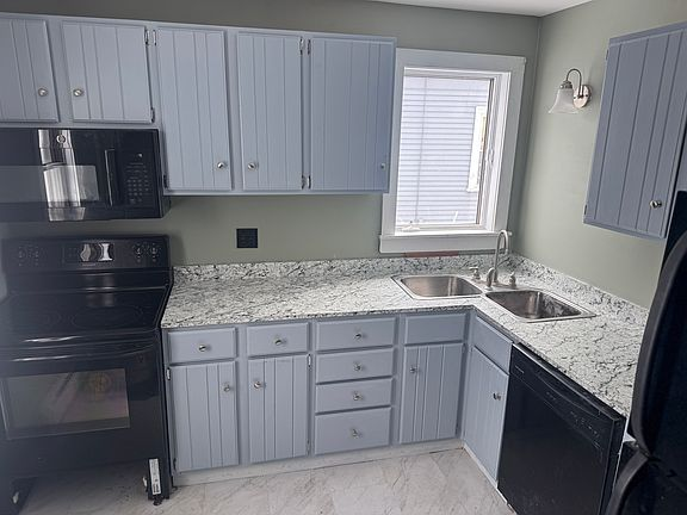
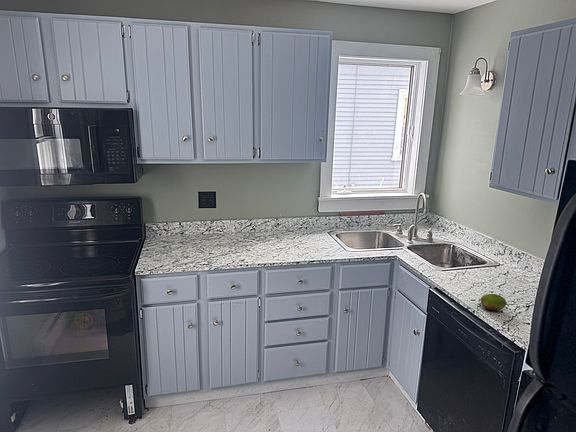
+ fruit [480,293,507,311]
